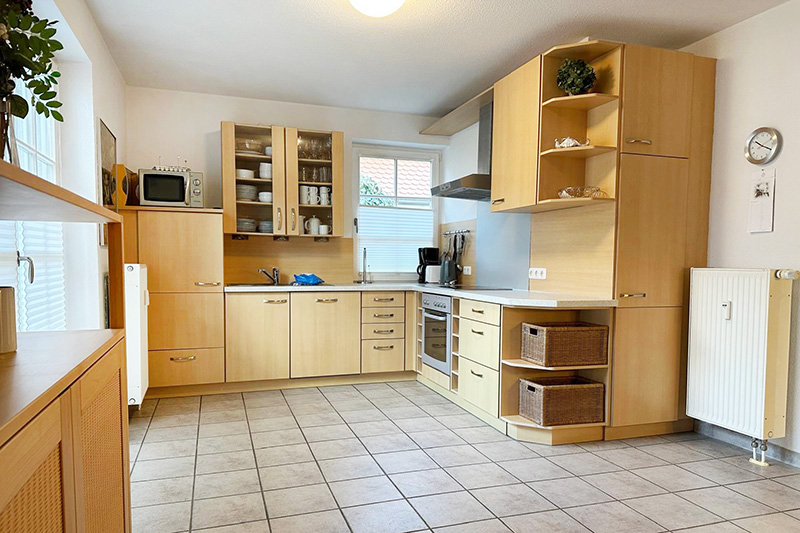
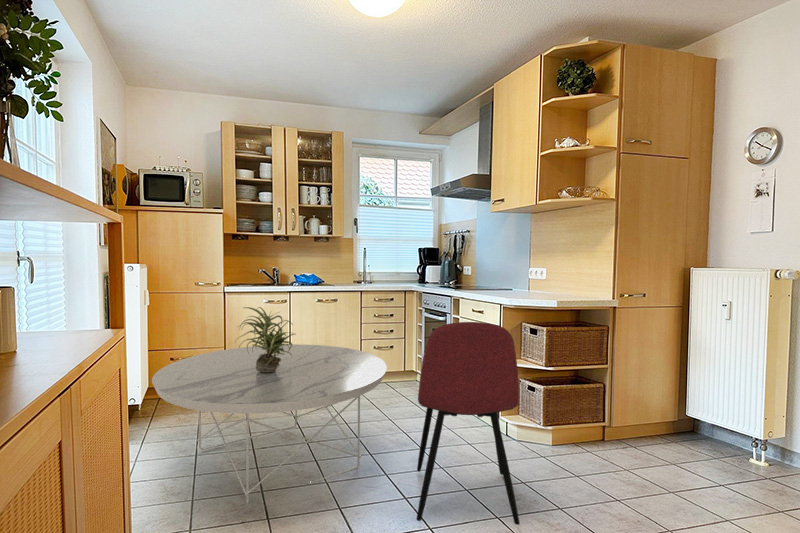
+ dining chair [416,321,521,526]
+ coffee table [151,343,388,504]
+ potted plant [234,306,296,372]
